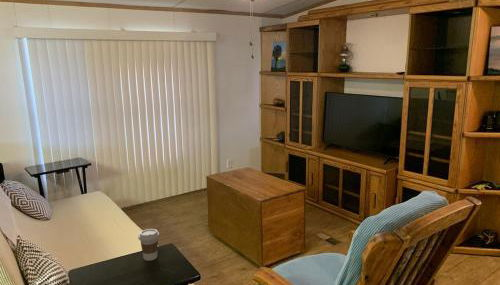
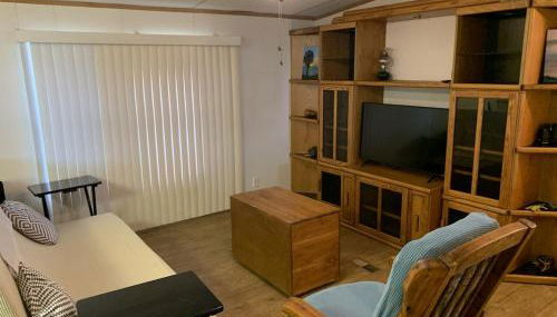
- coffee cup [137,228,160,262]
